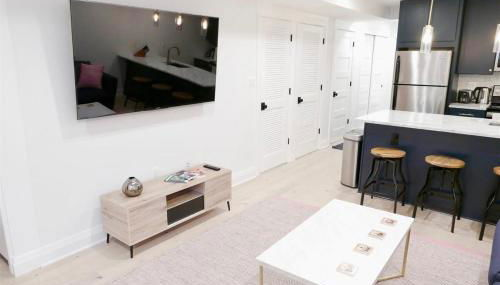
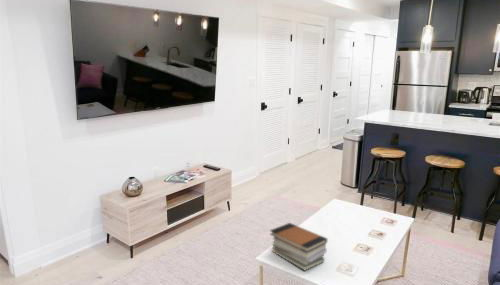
+ book stack [269,222,328,272]
